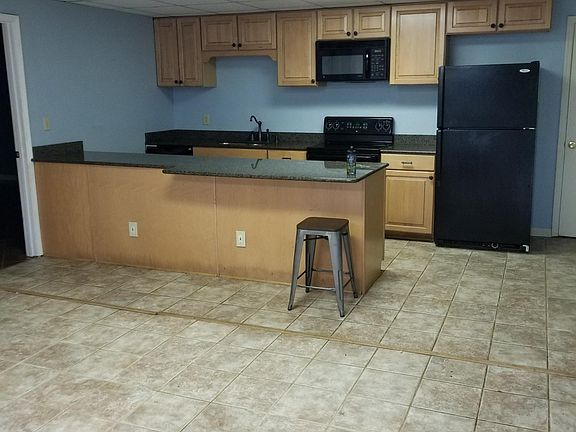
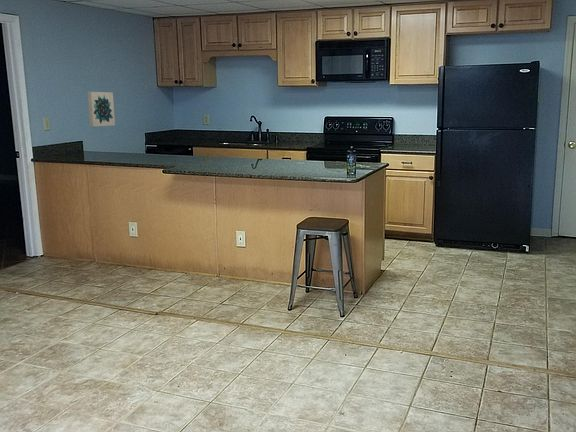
+ wall art [87,91,116,127]
